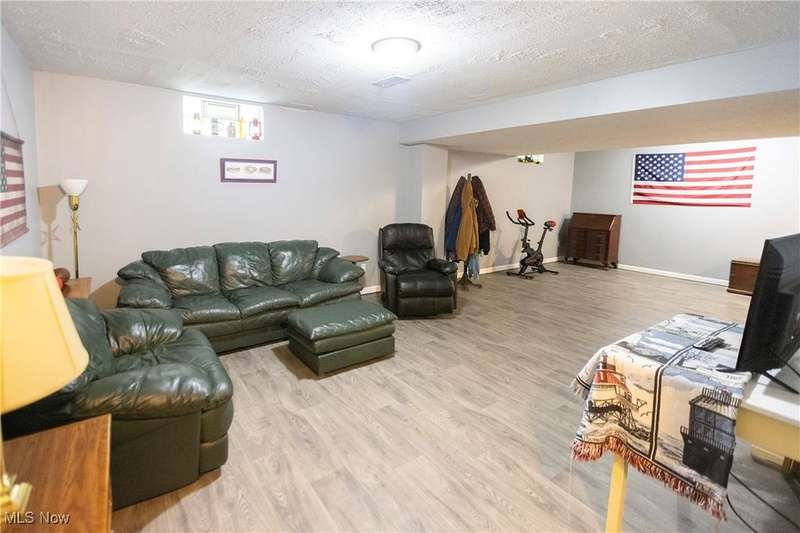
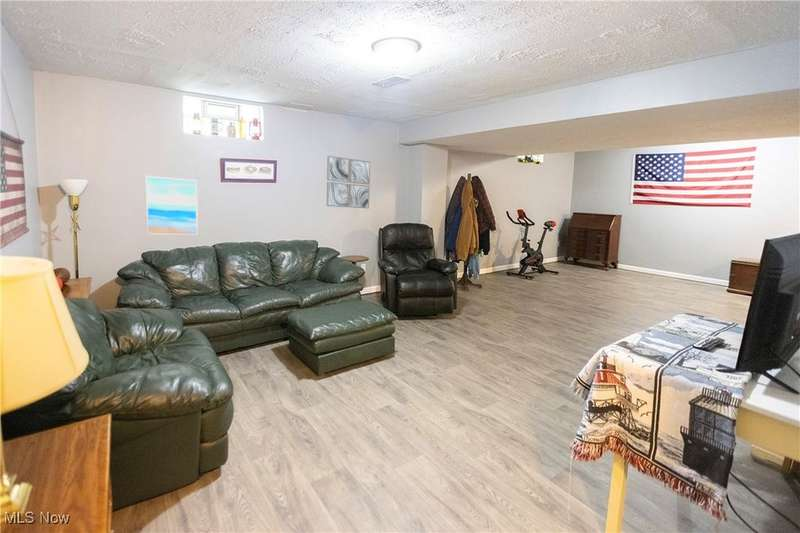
+ wall art [144,175,199,236]
+ wall art [326,155,371,210]
